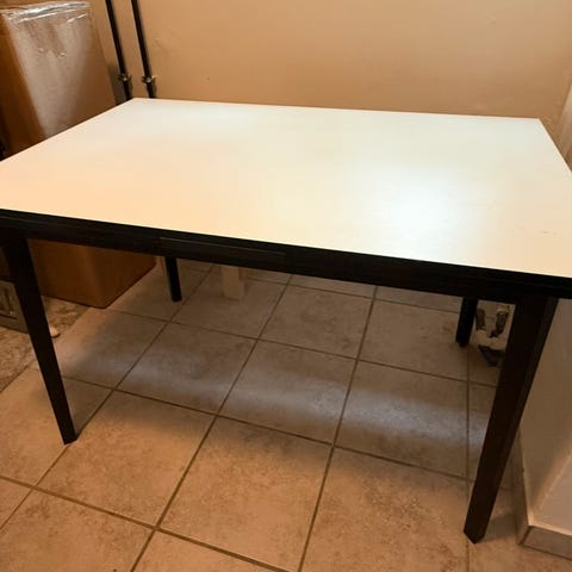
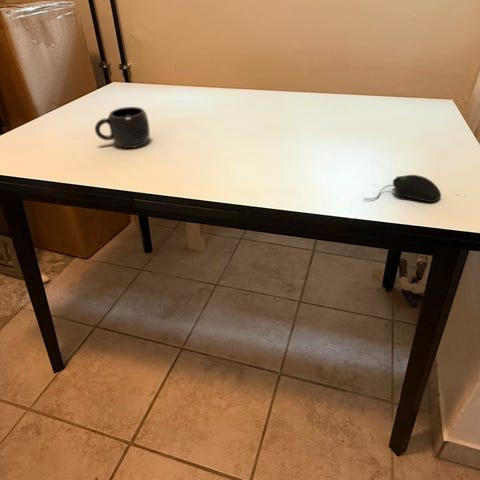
+ mug [94,106,151,149]
+ computer mouse [362,174,442,203]
